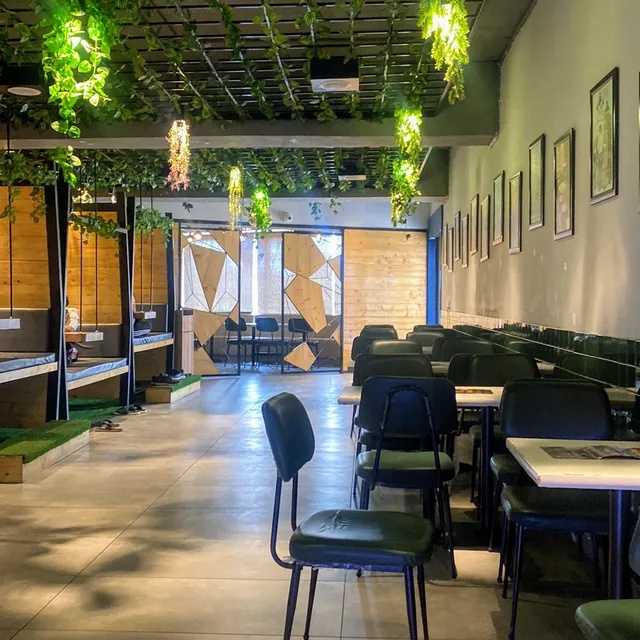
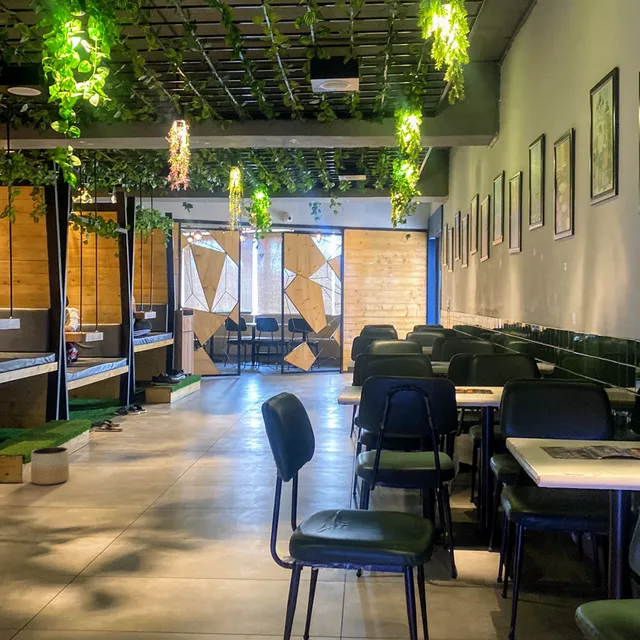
+ planter [30,446,70,486]
